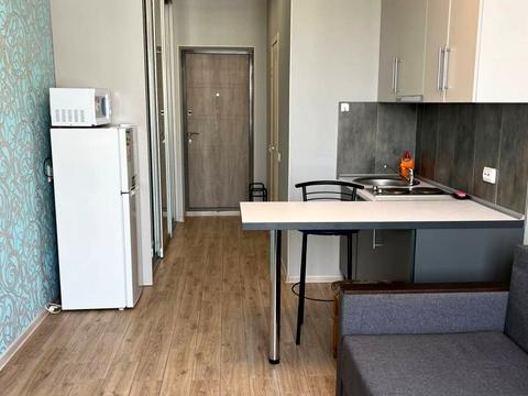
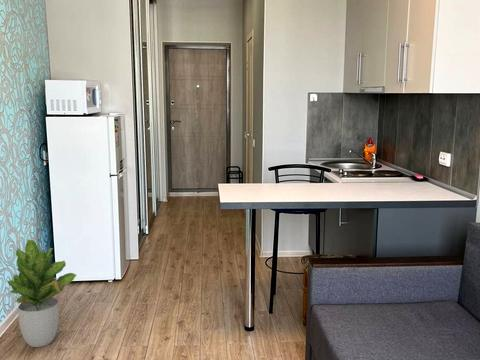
+ potted plant [6,239,78,348]
